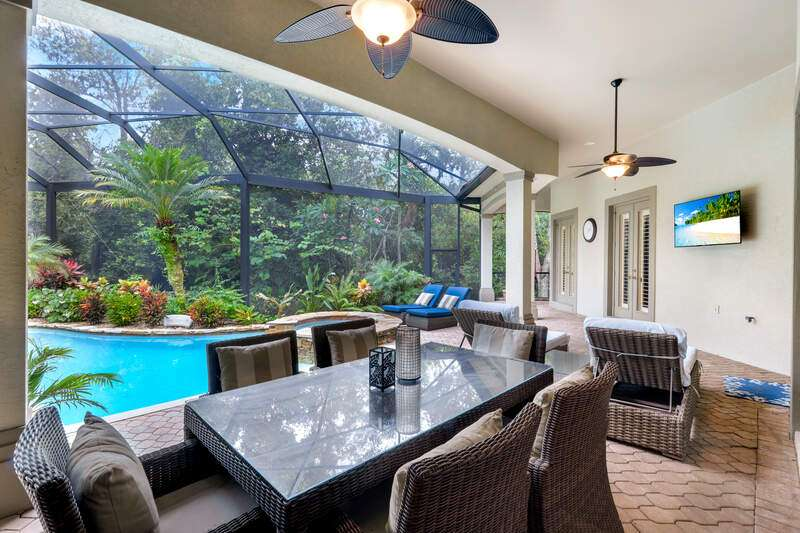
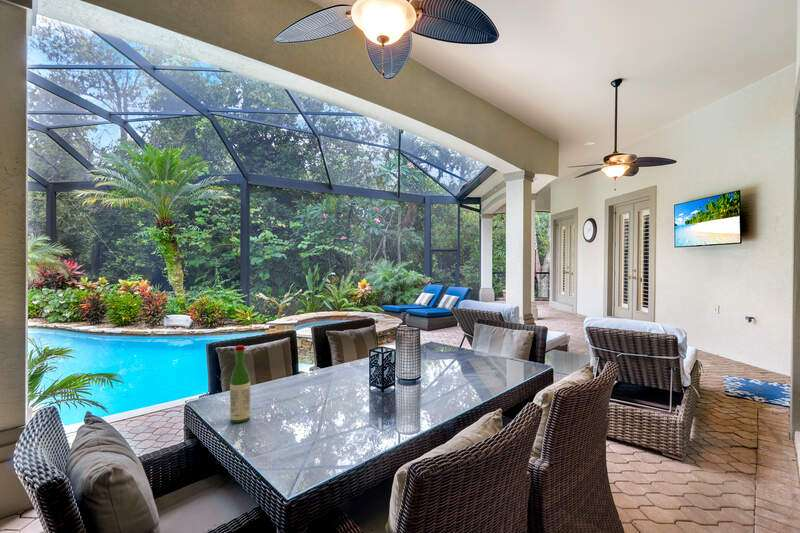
+ wine bottle [229,344,251,424]
